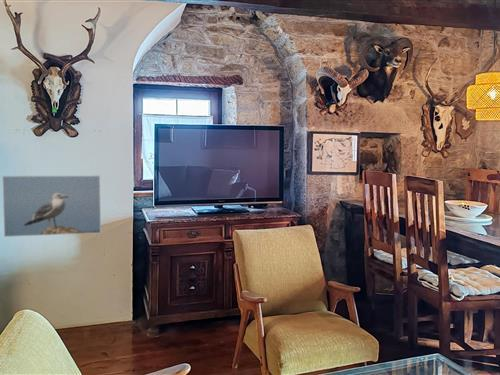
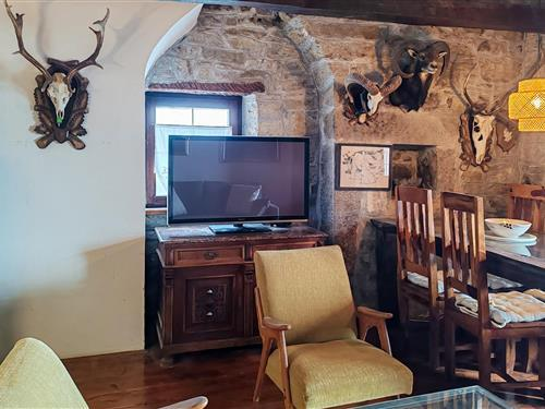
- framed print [1,174,102,238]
